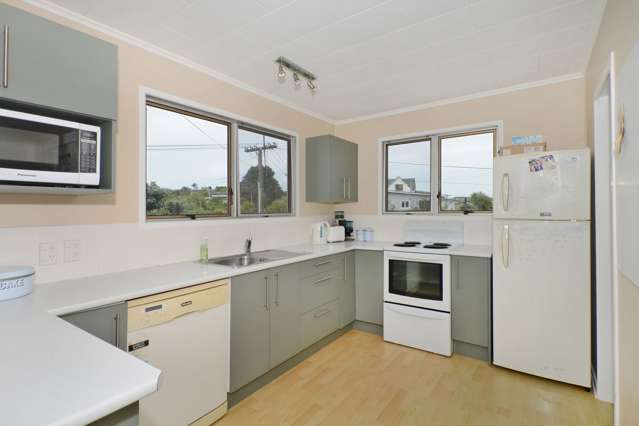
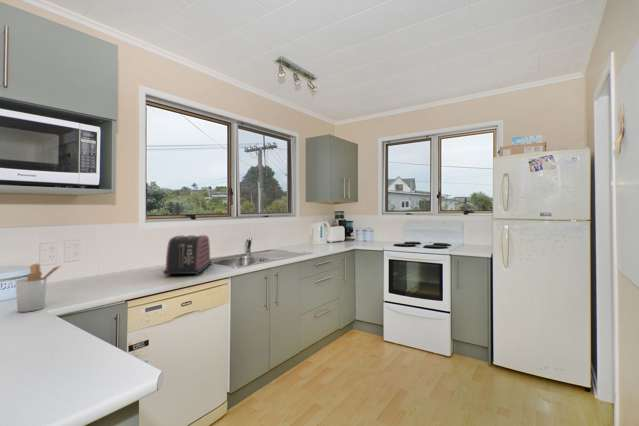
+ utensil holder [14,262,63,313]
+ toaster [162,234,213,277]
